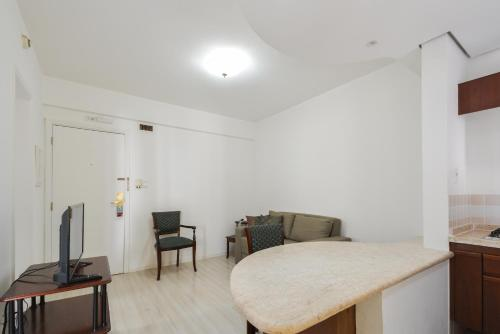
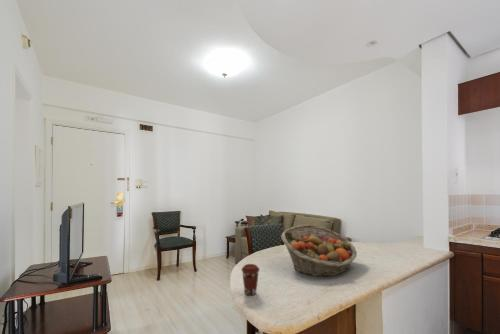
+ coffee cup [240,263,261,297]
+ fruit basket [280,224,358,277]
